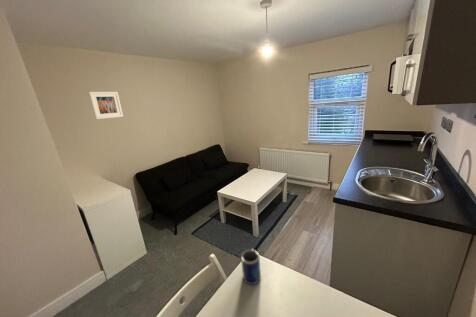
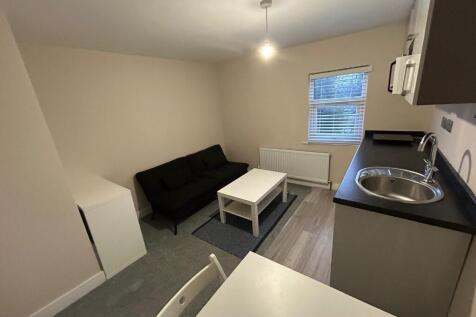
- mug [240,248,262,285]
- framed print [88,91,124,120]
